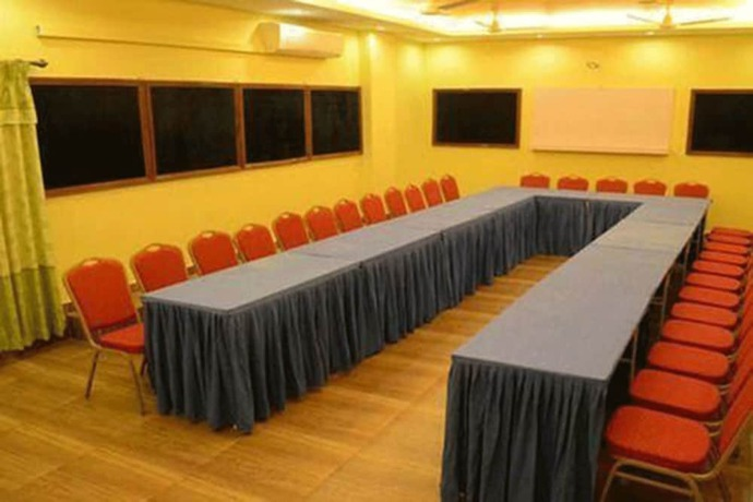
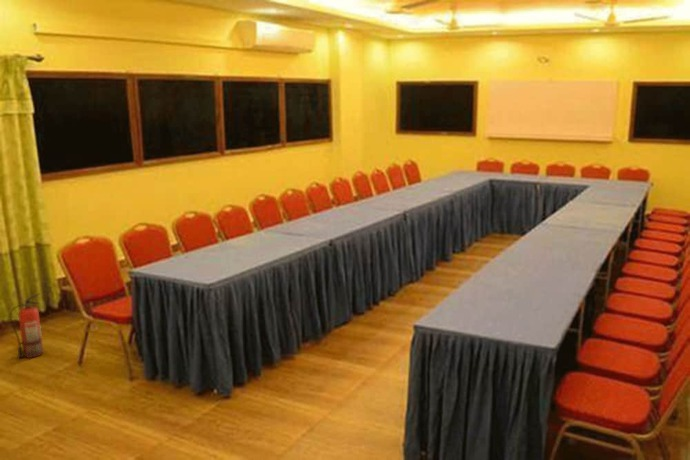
+ fire extinguisher [8,292,44,359]
